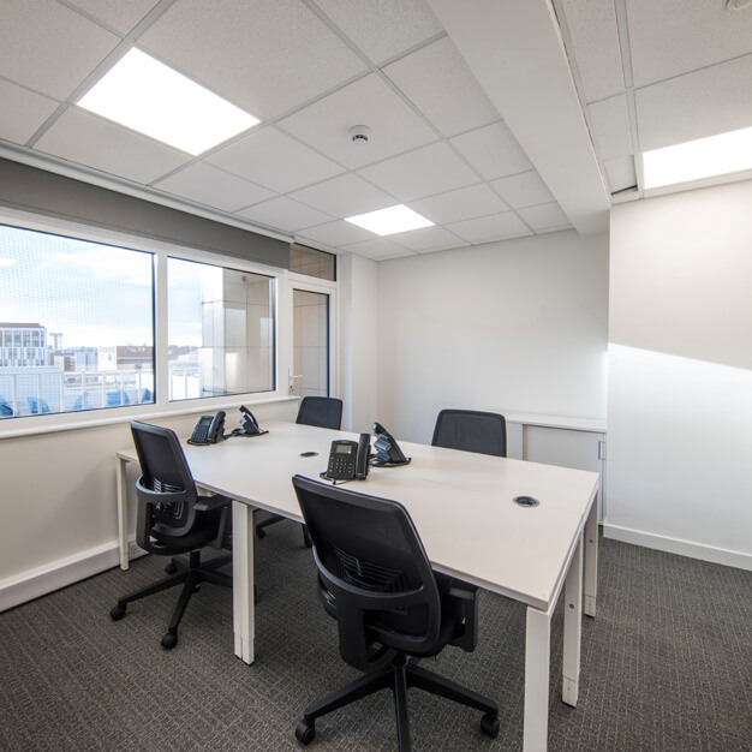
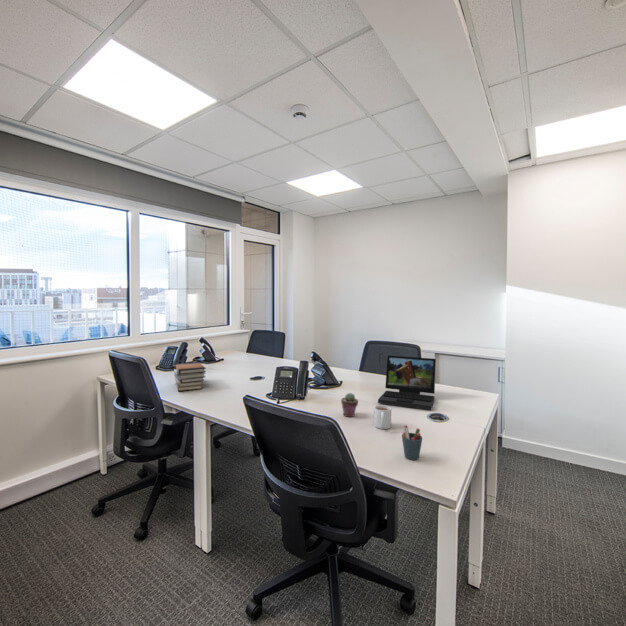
+ laptop [377,355,437,411]
+ pen holder [401,424,423,461]
+ potted succulent [340,392,359,418]
+ book stack [173,361,207,392]
+ mug [373,404,392,430]
